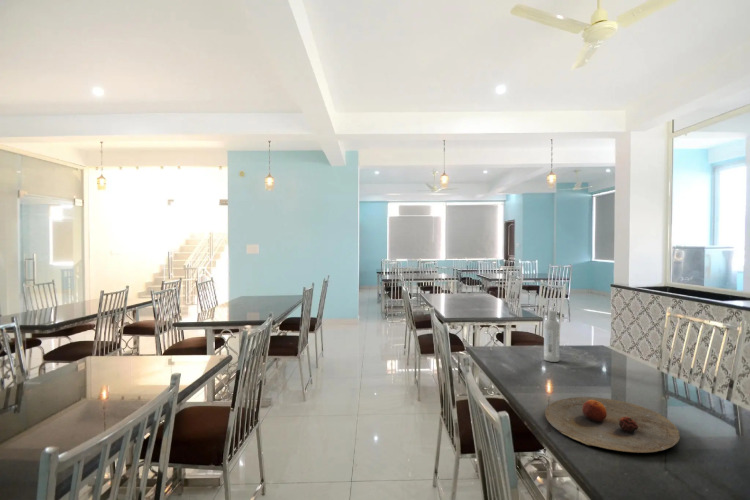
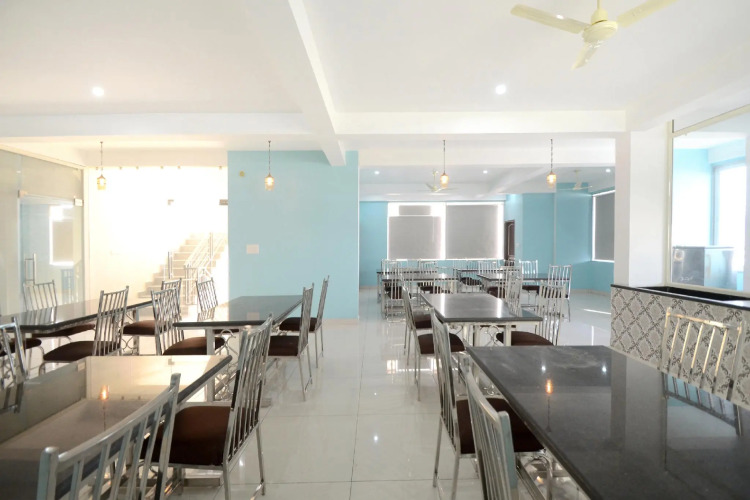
- plate [544,396,681,454]
- bottle [543,309,561,363]
